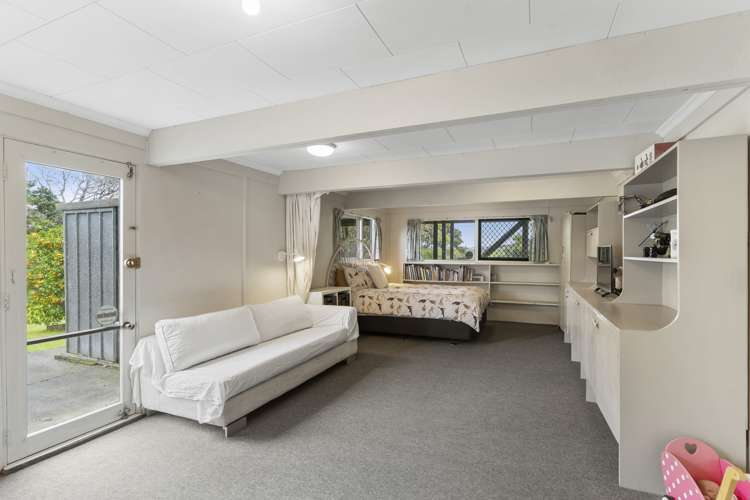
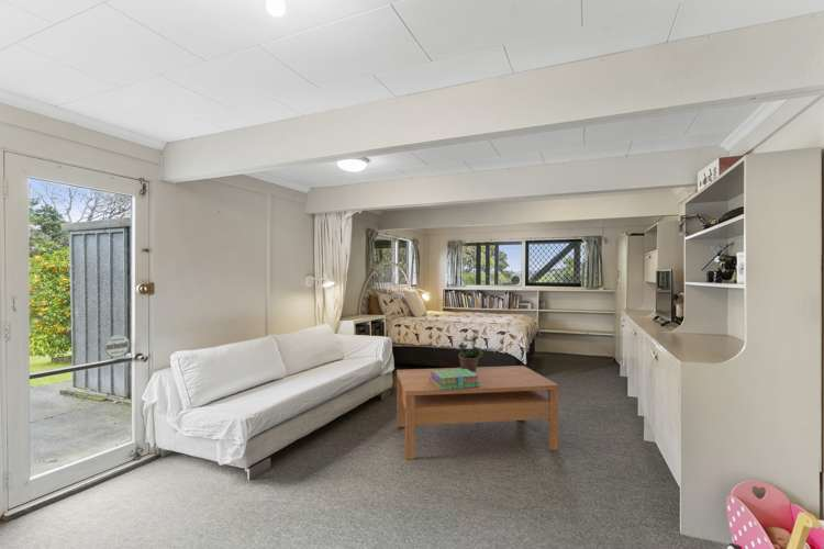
+ stack of books [430,369,479,390]
+ potted plant [454,333,485,371]
+ coffee table [396,365,560,461]
